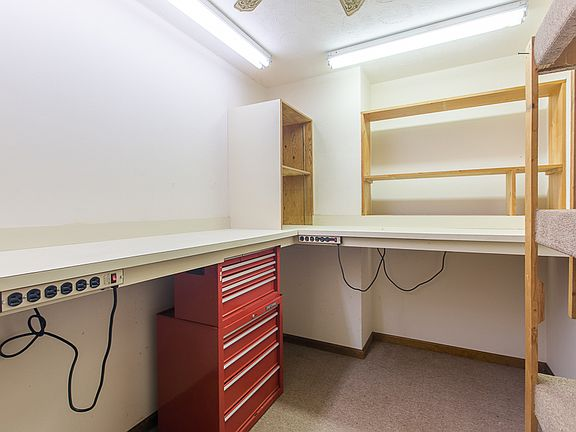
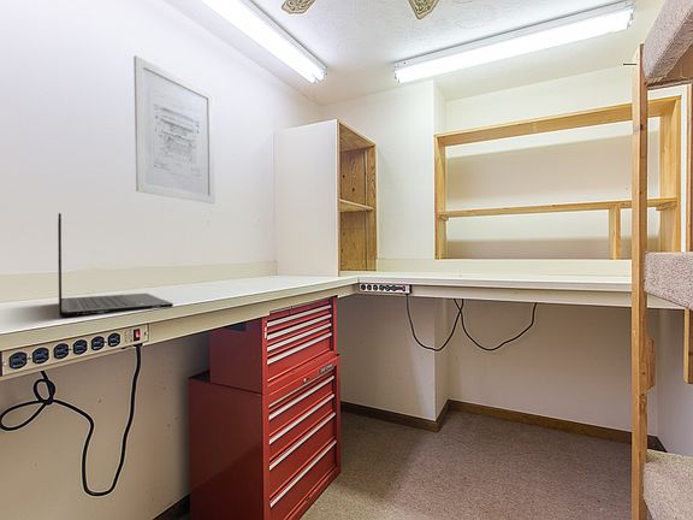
+ wall art [132,55,217,205]
+ laptop [57,212,174,318]
